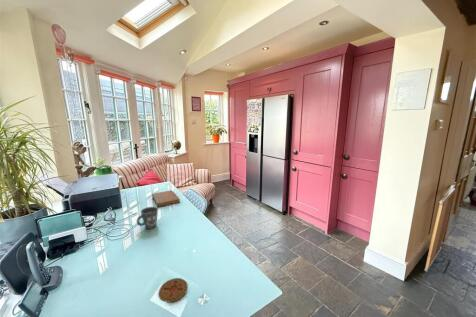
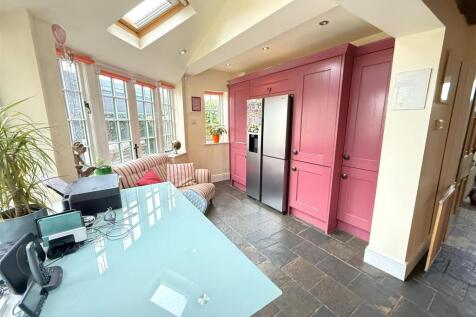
- notebook [151,190,181,208]
- coaster [158,277,188,303]
- mug [136,206,159,230]
